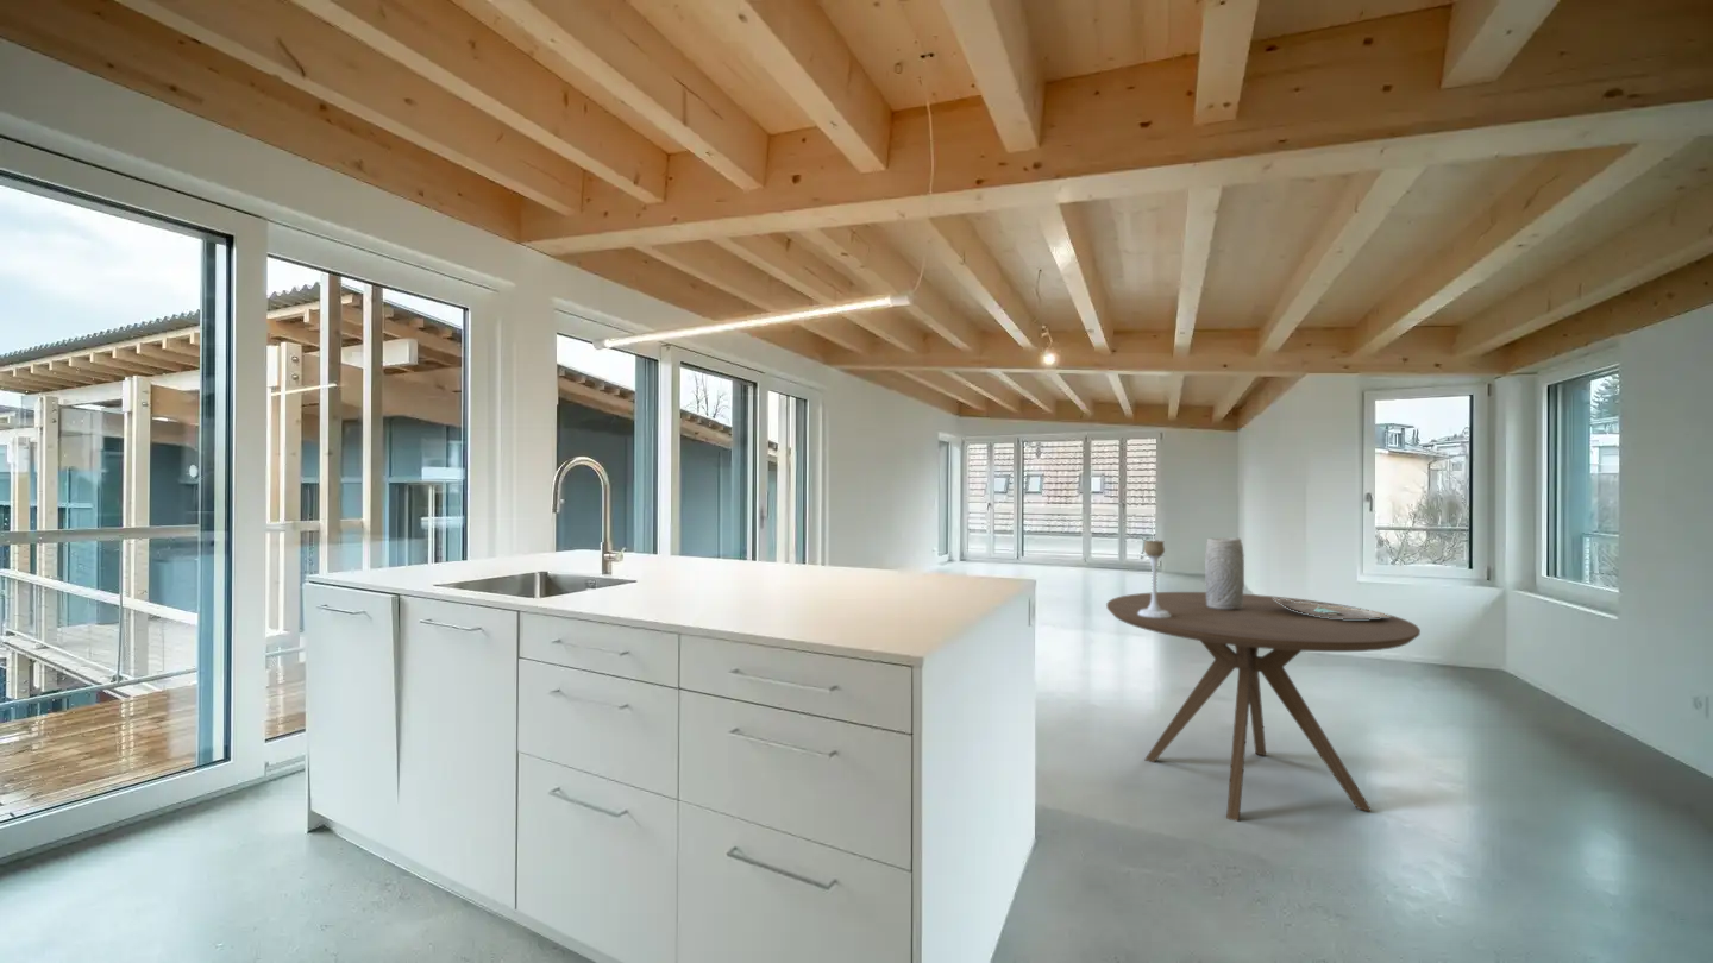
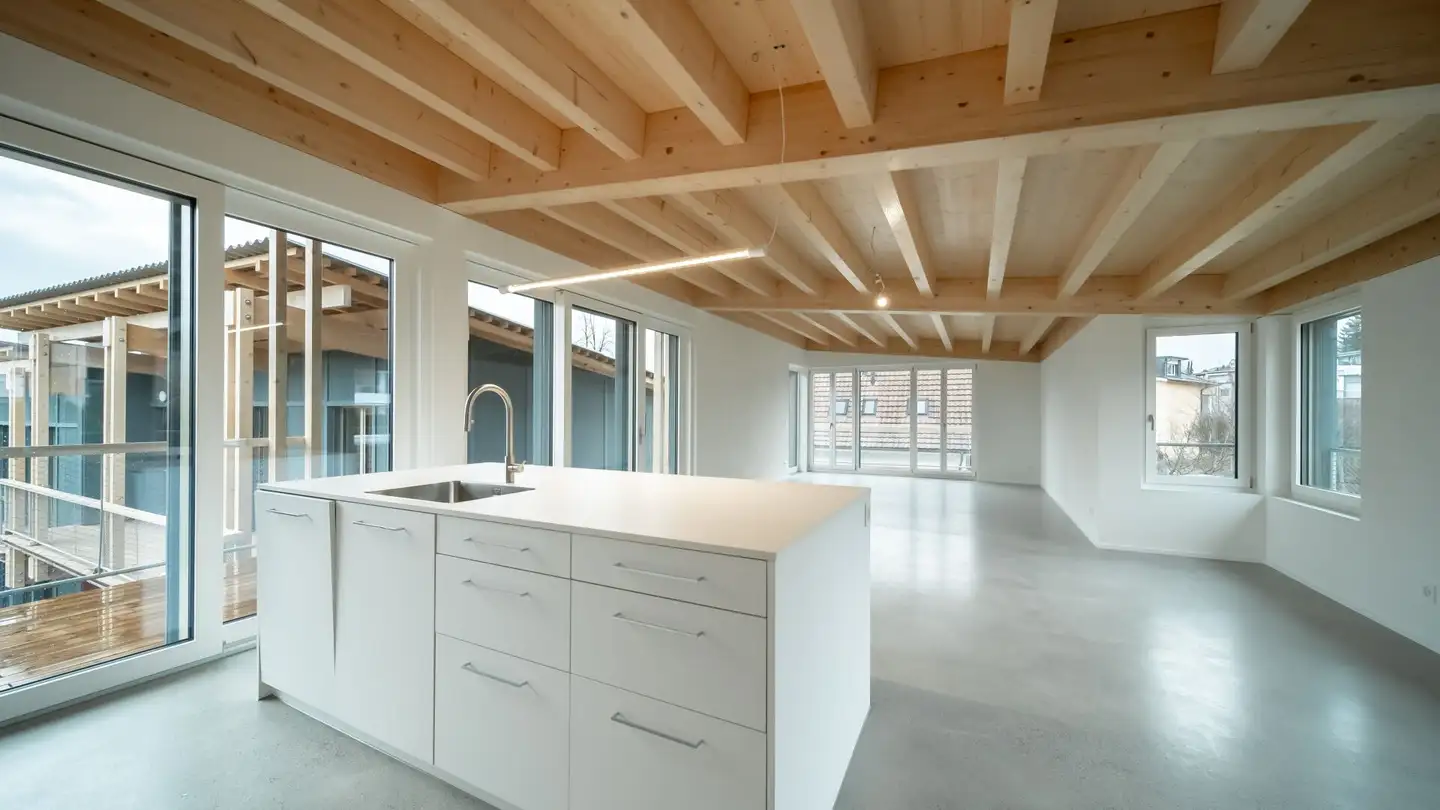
- decorative bowl [1273,598,1389,619]
- candle holder [1138,539,1171,618]
- vase [1204,536,1245,610]
- dining table [1105,591,1422,823]
